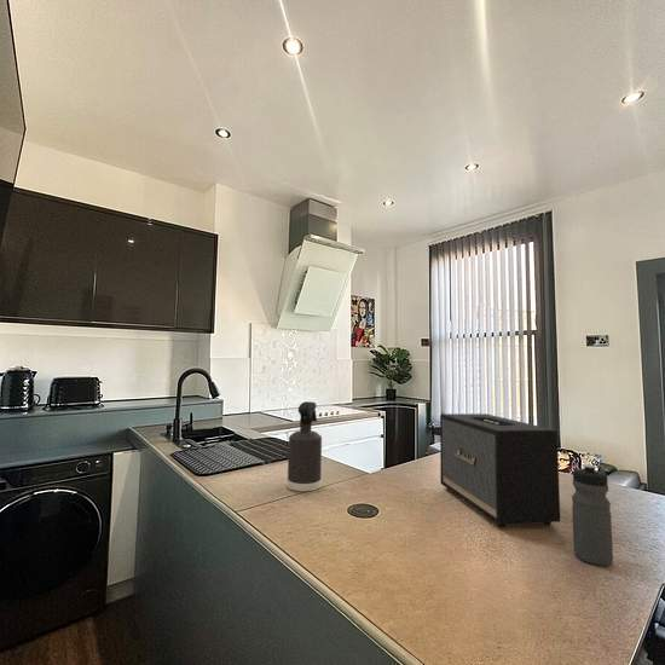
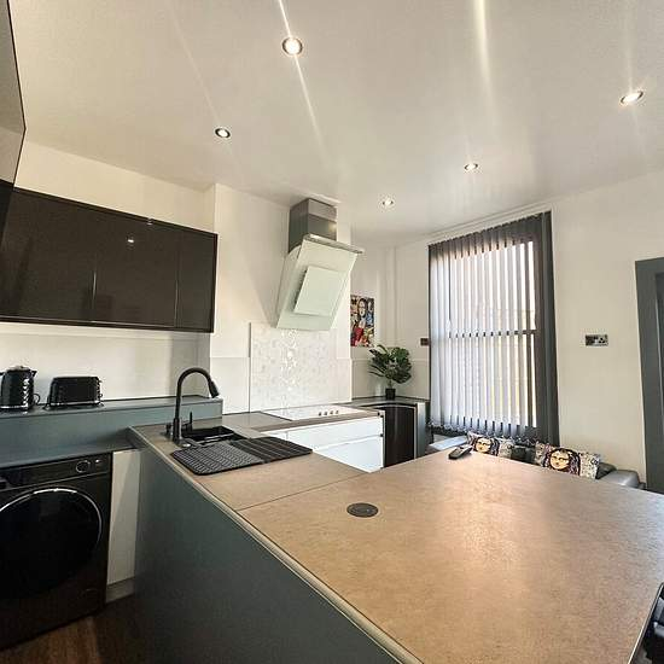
- water bottle [571,463,614,567]
- speaker [439,412,561,530]
- spray bottle [285,400,323,492]
